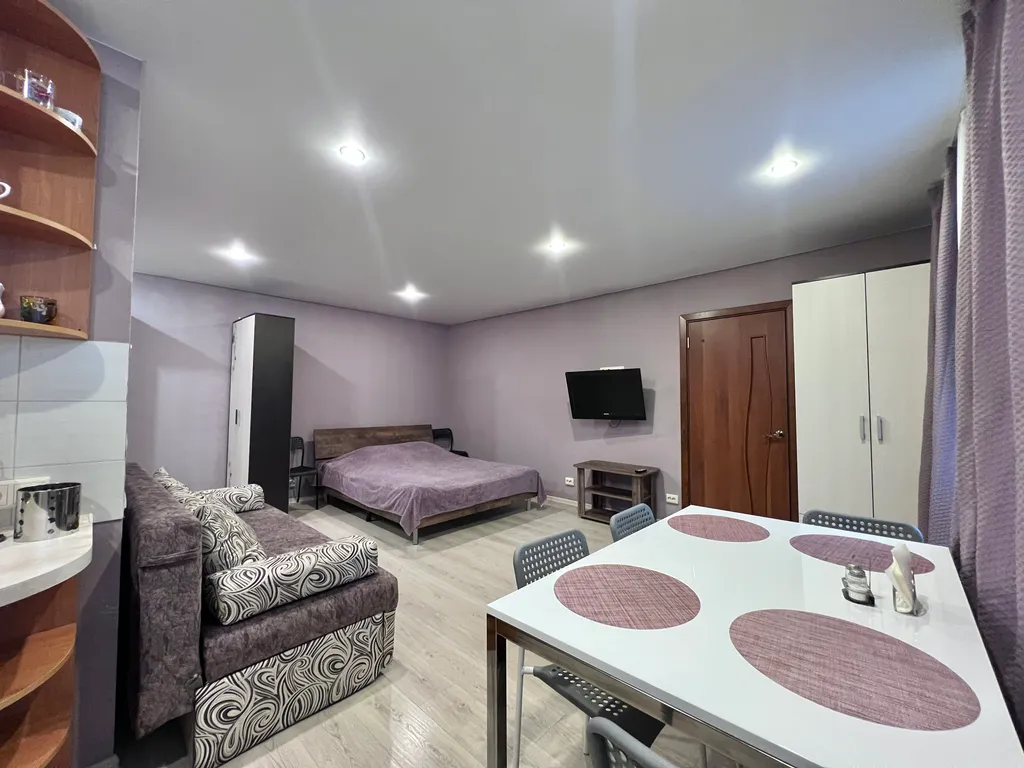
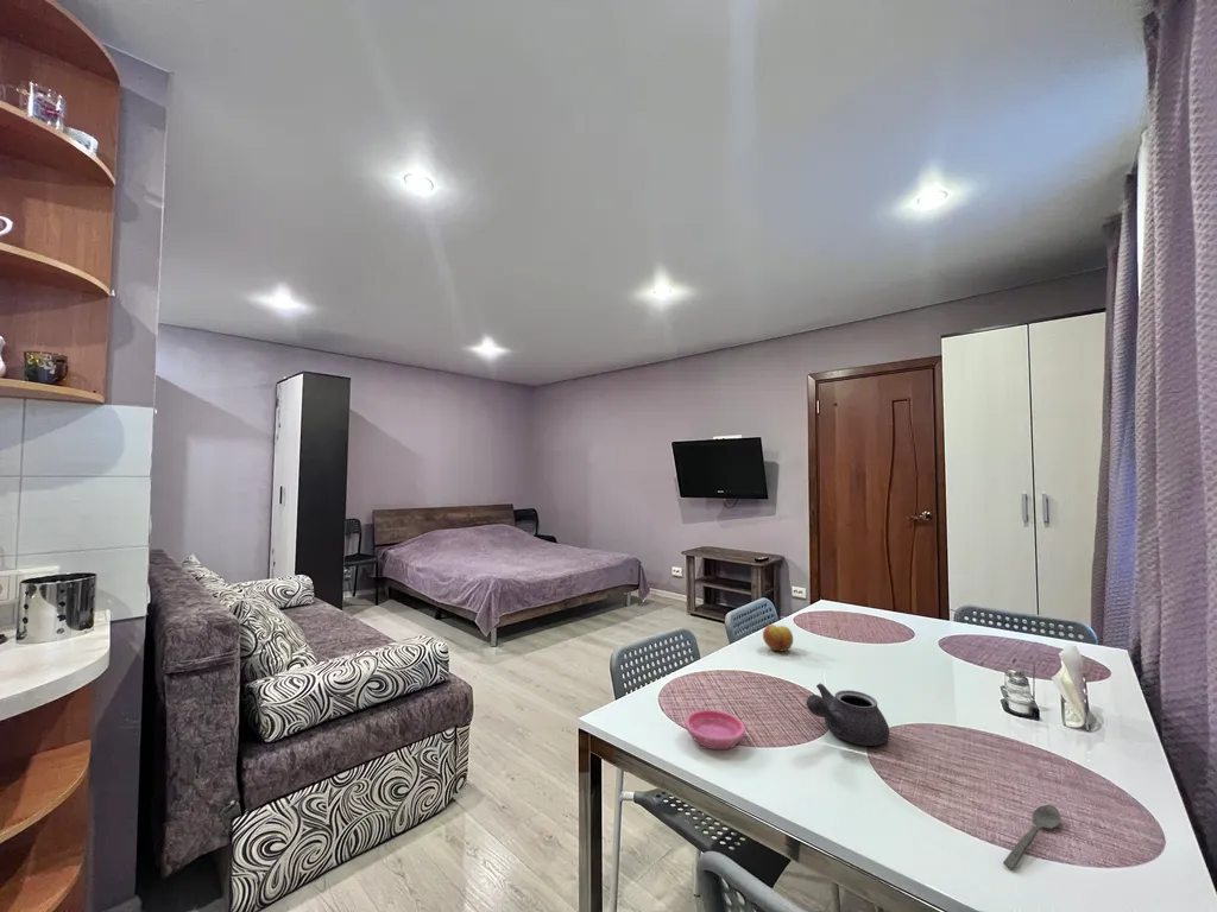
+ fruit [762,623,794,652]
+ teapot [806,682,890,747]
+ spoon [1002,804,1061,870]
+ saucer [685,709,746,750]
